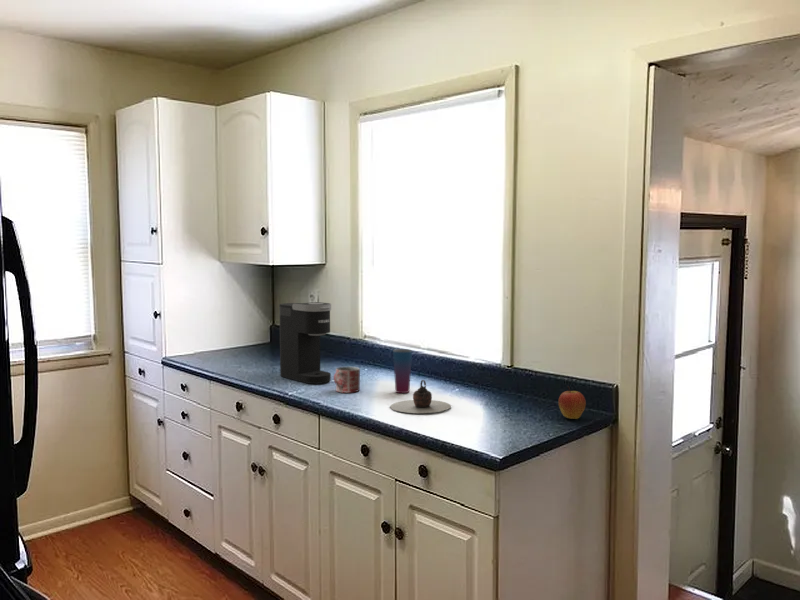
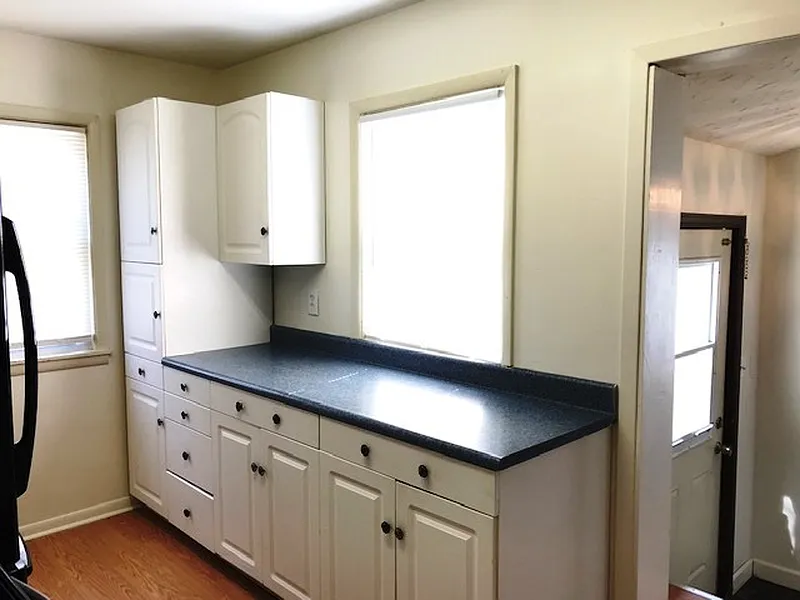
- mug [333,366,361,394]
- apple [558,385,587,420]
- cup [392,348,413,394]
- coffee maker [278,301,332,385]
- teapot [389,379,452,414]
